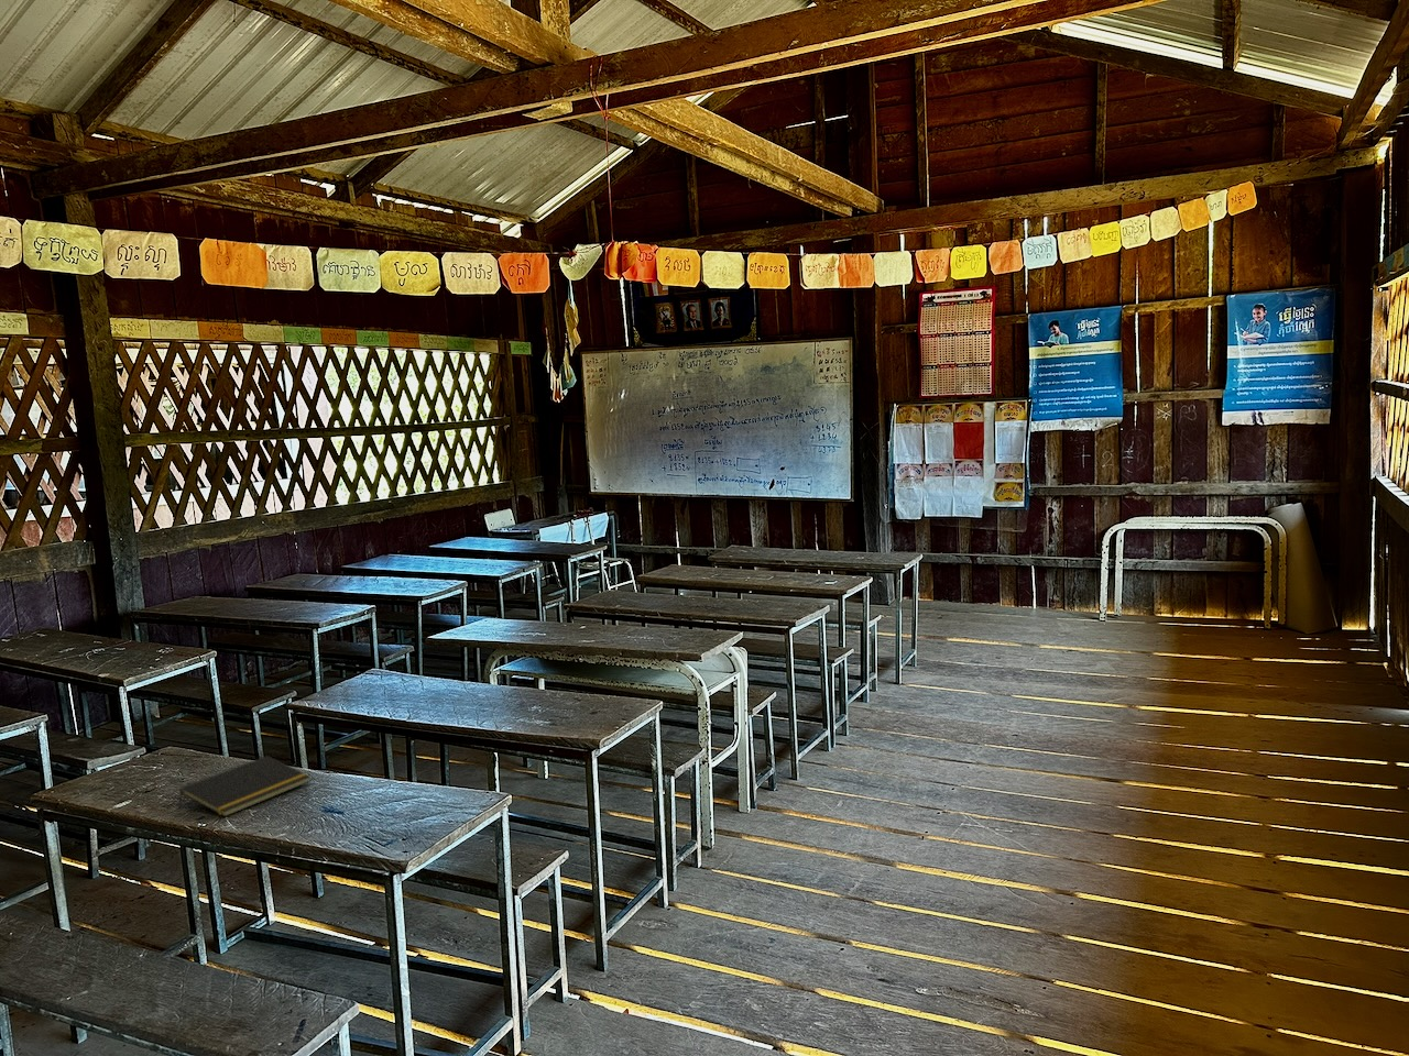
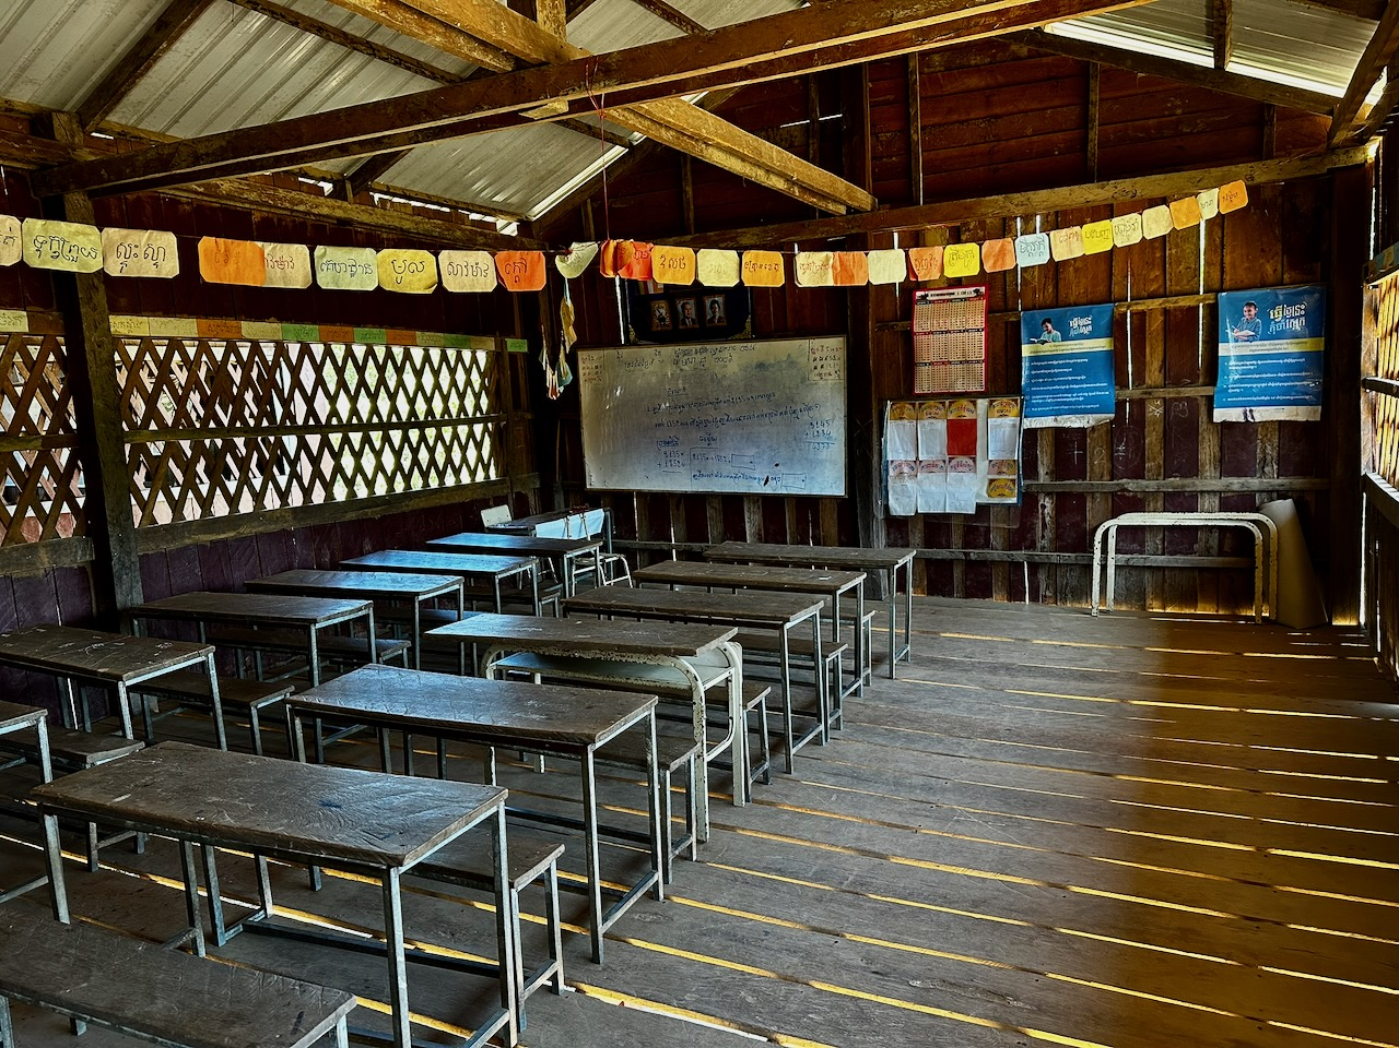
- notepad [179,754,312,818]
